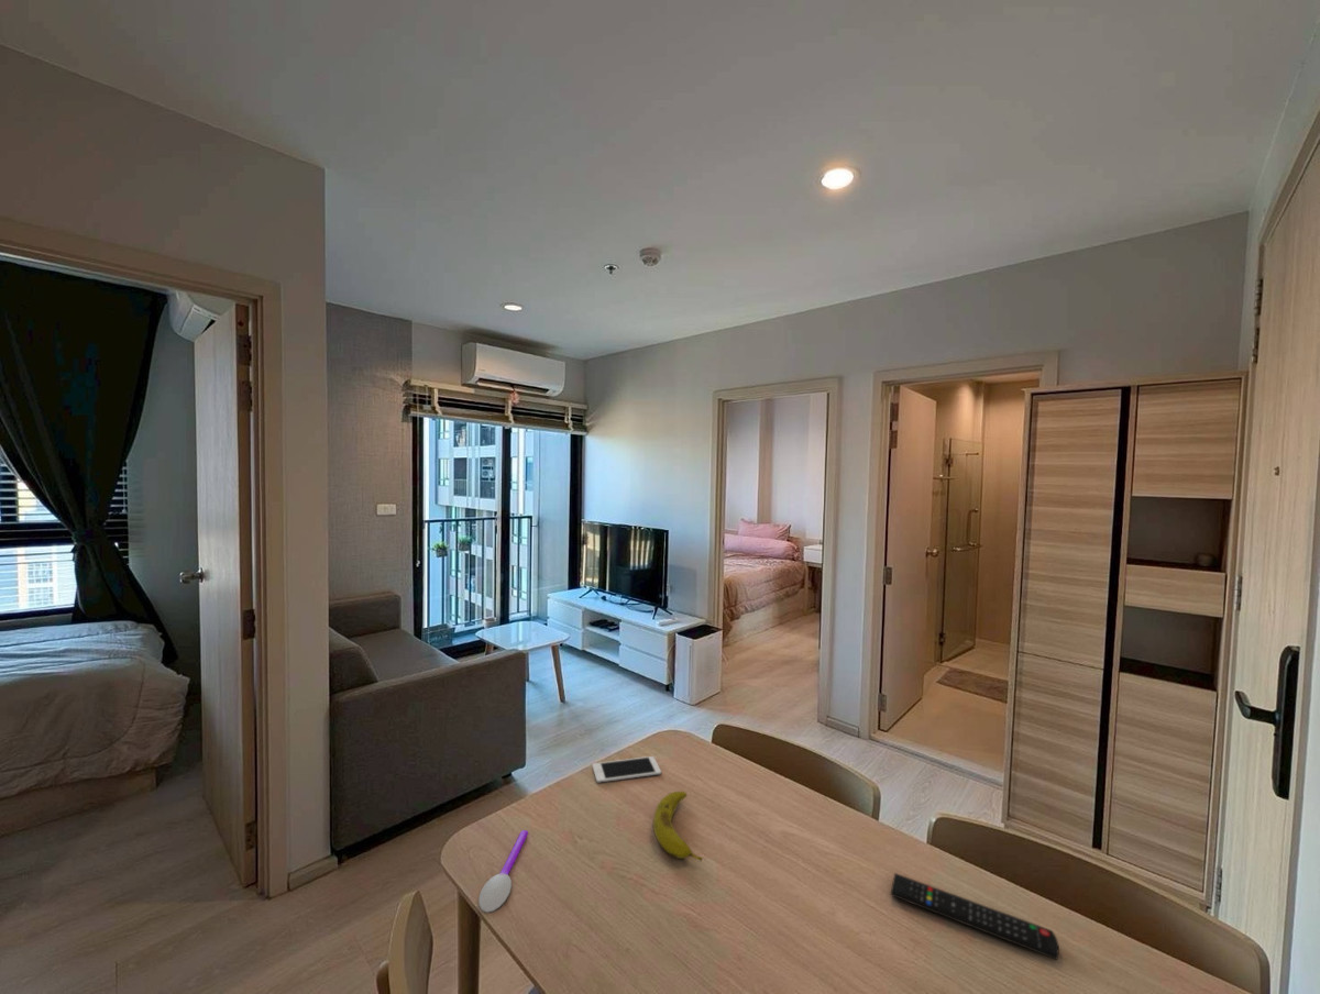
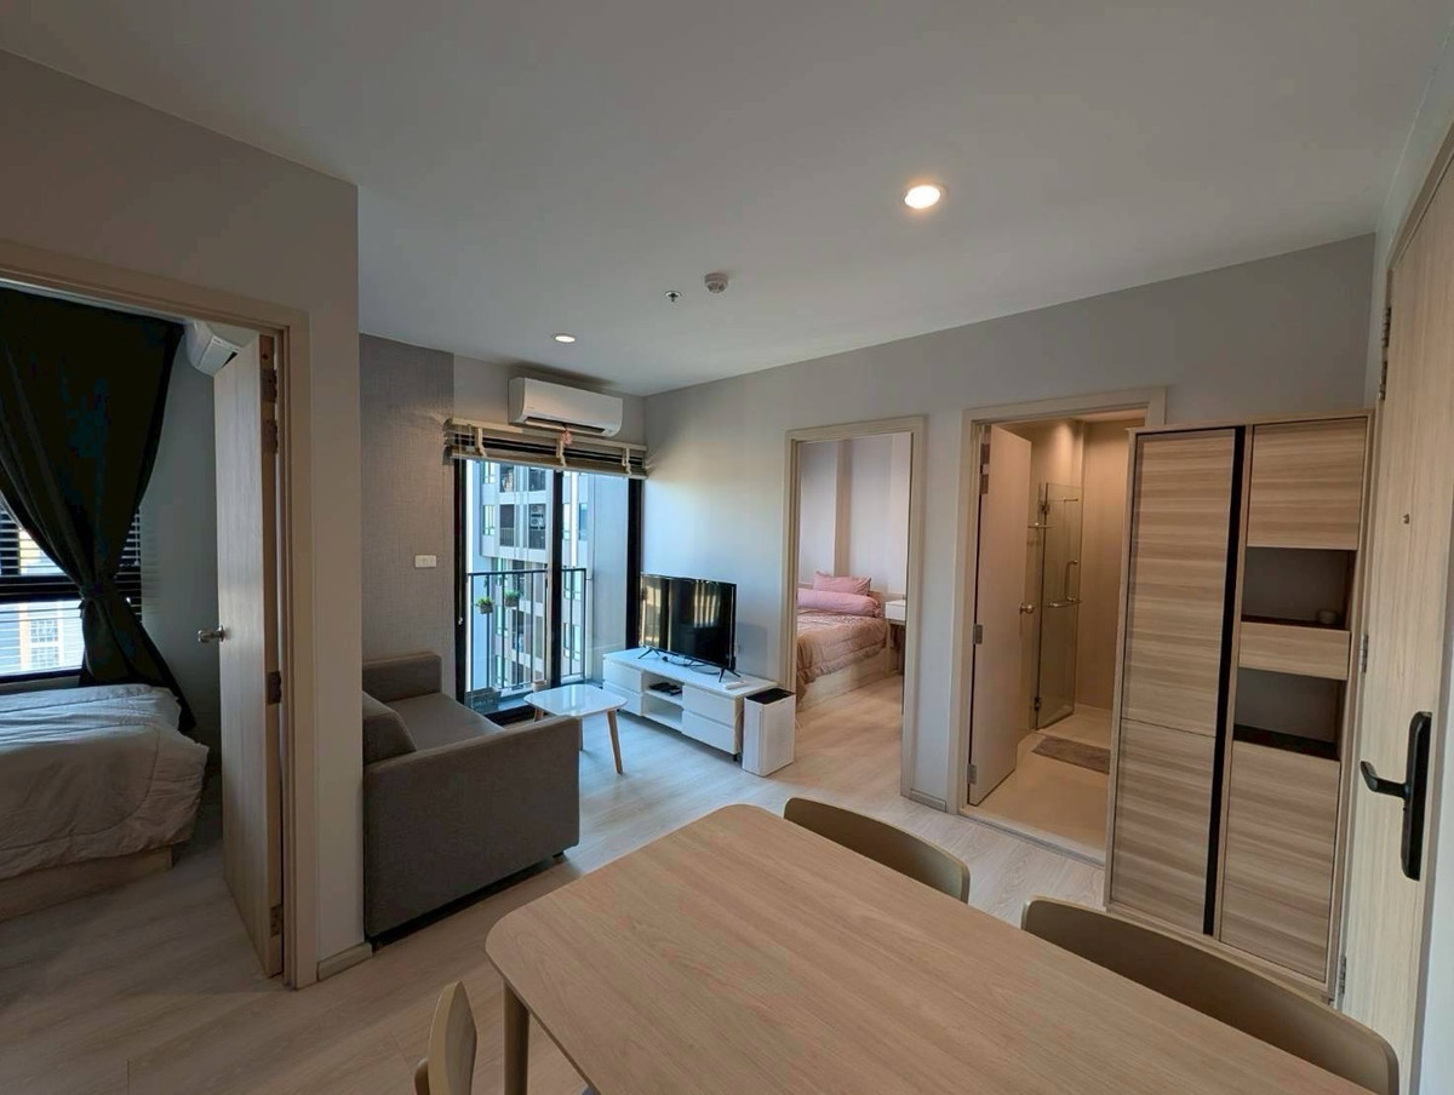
- fruit [652,791,704,862]
- cell phone [592,755,662,784]
- remote control [890,872,1059,961]
- spoon [477,829,529,914]
